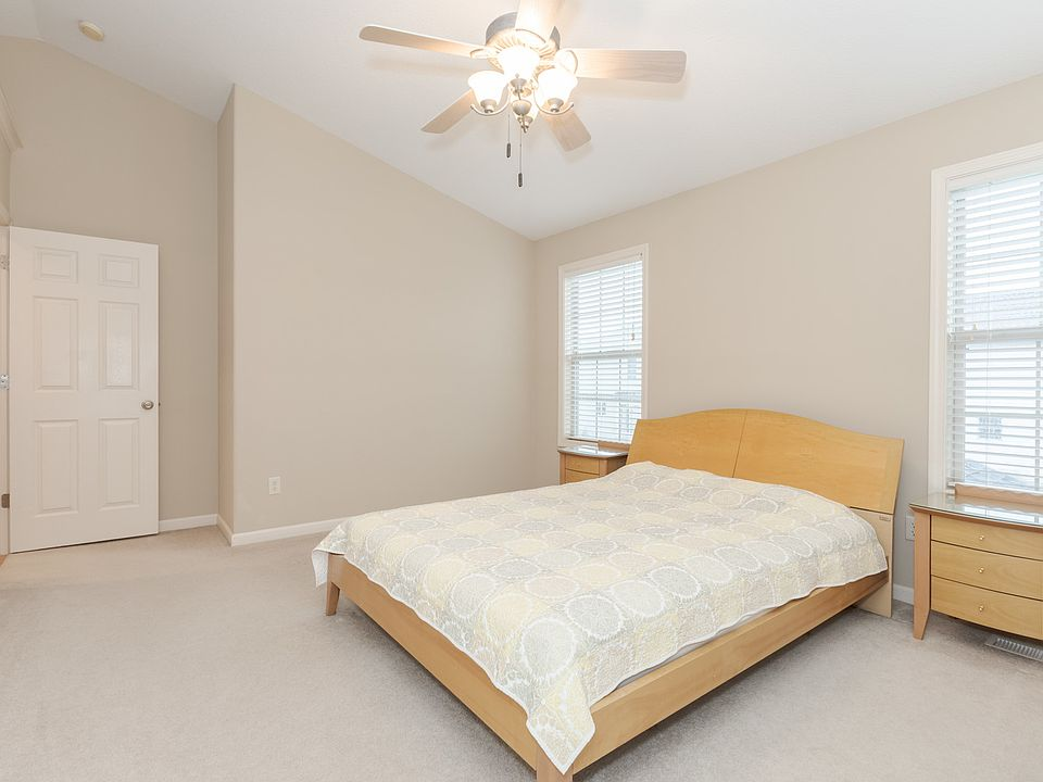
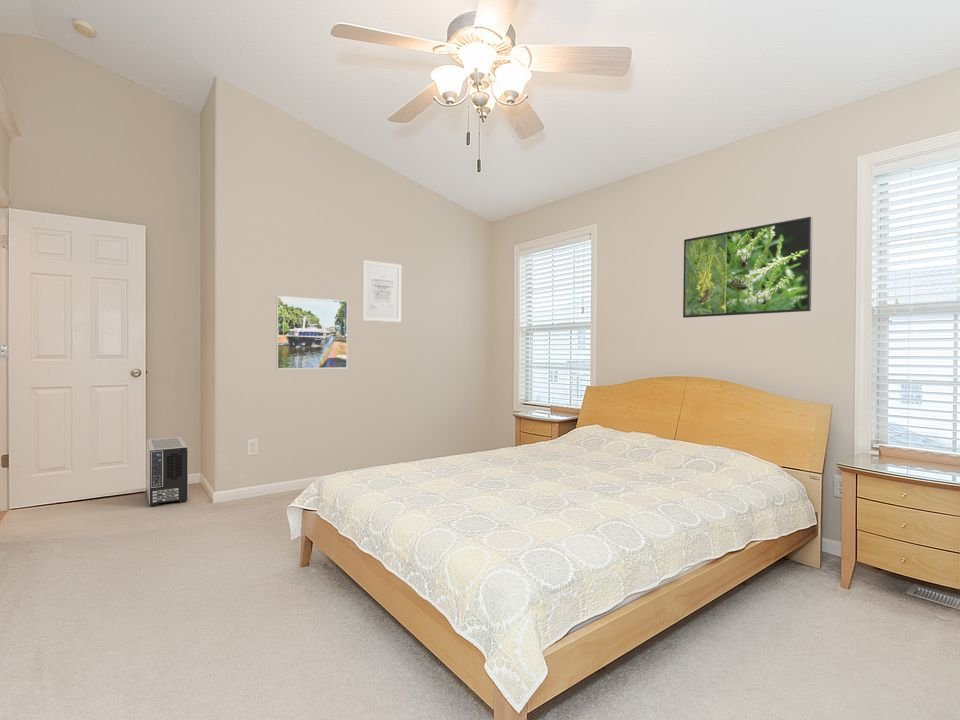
+ wall art [361,259,402,323]
+ air purifier [146,436,189,508]
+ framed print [275,295,348,370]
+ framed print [682,216,814,319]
